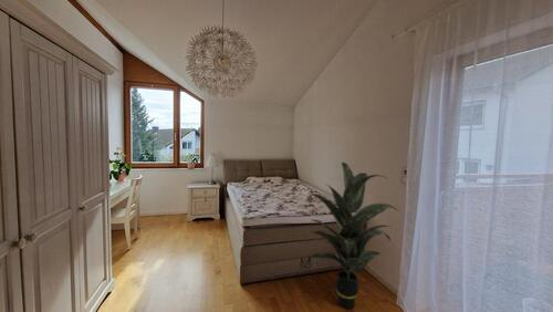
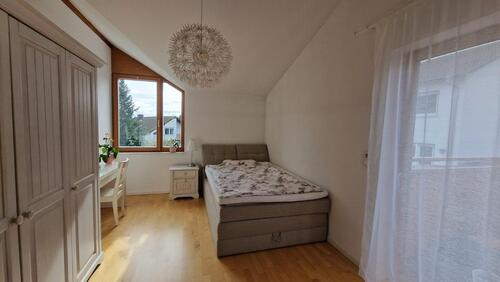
- indoor plant [309,162,400,310]
